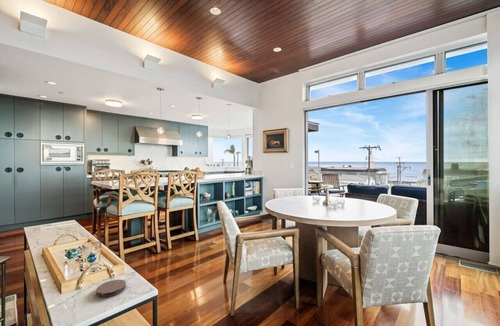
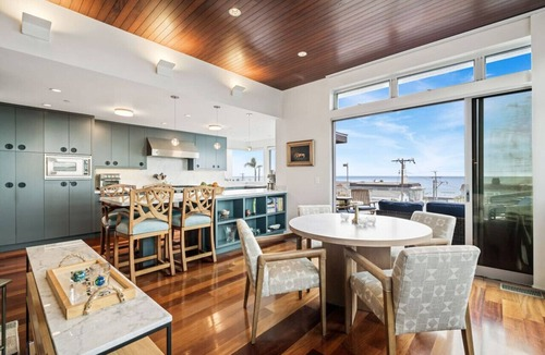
- coaster [95,279,127,298]
